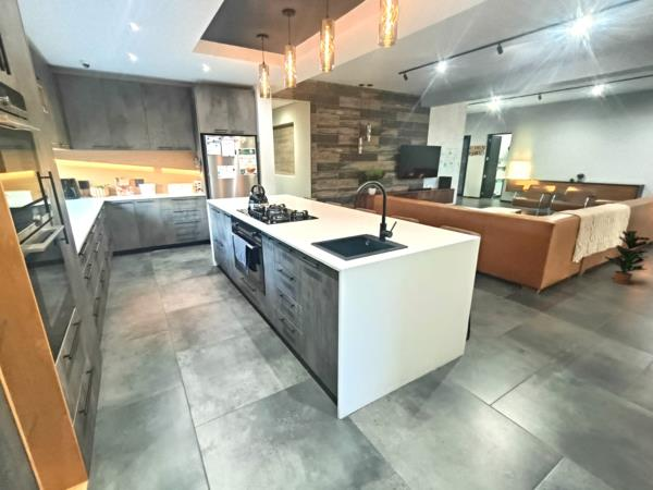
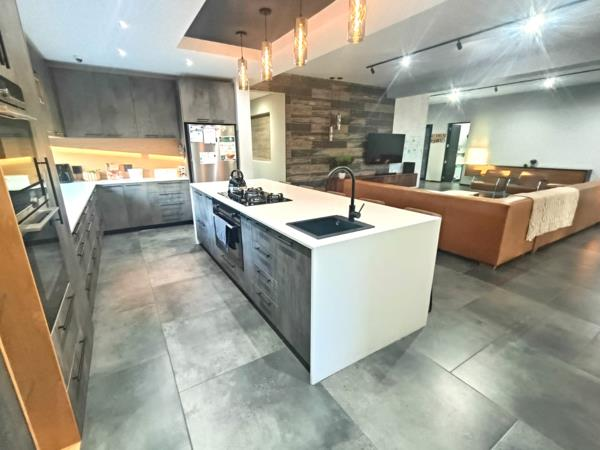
- potted plant [604,230,651,285]
